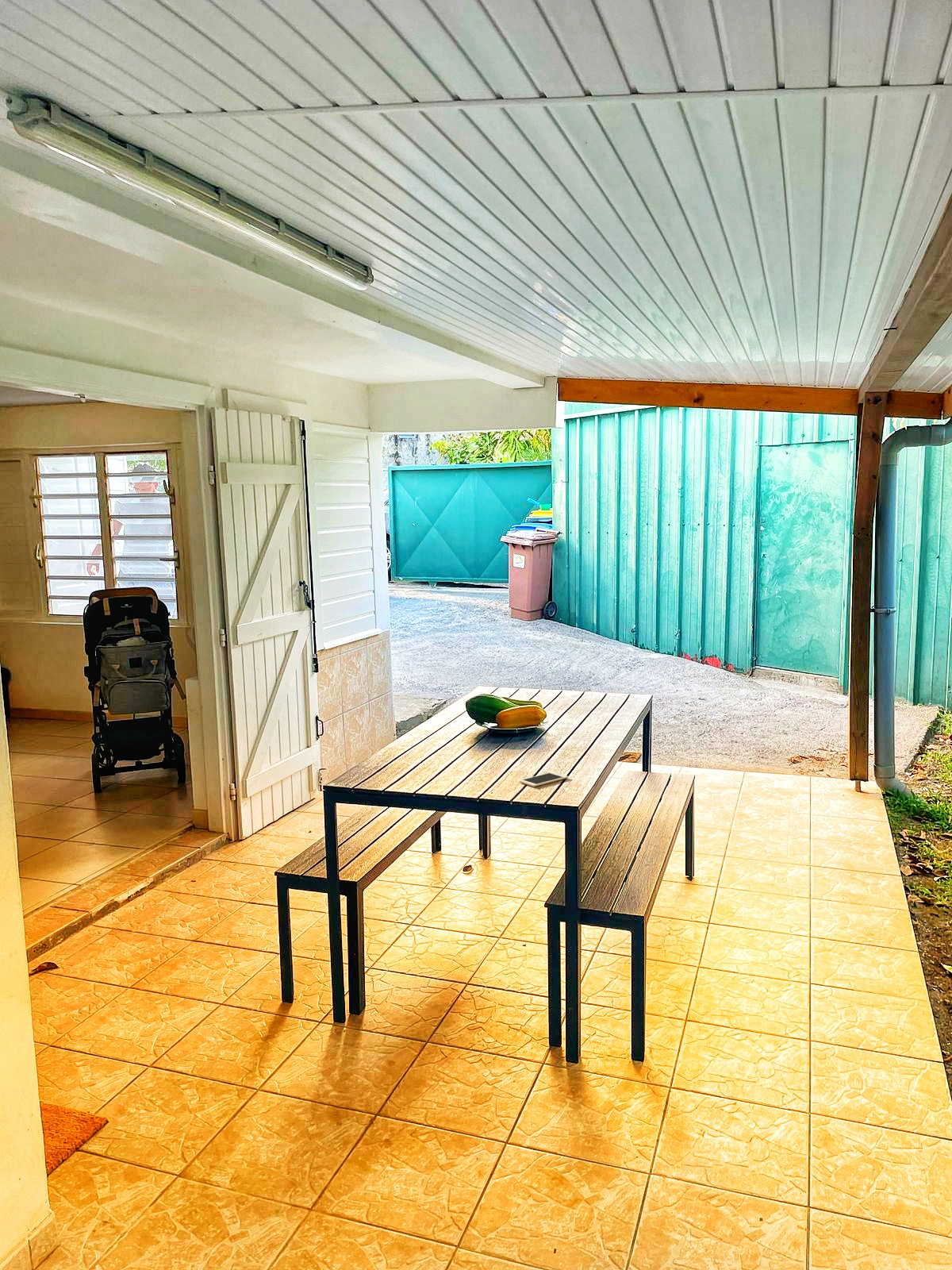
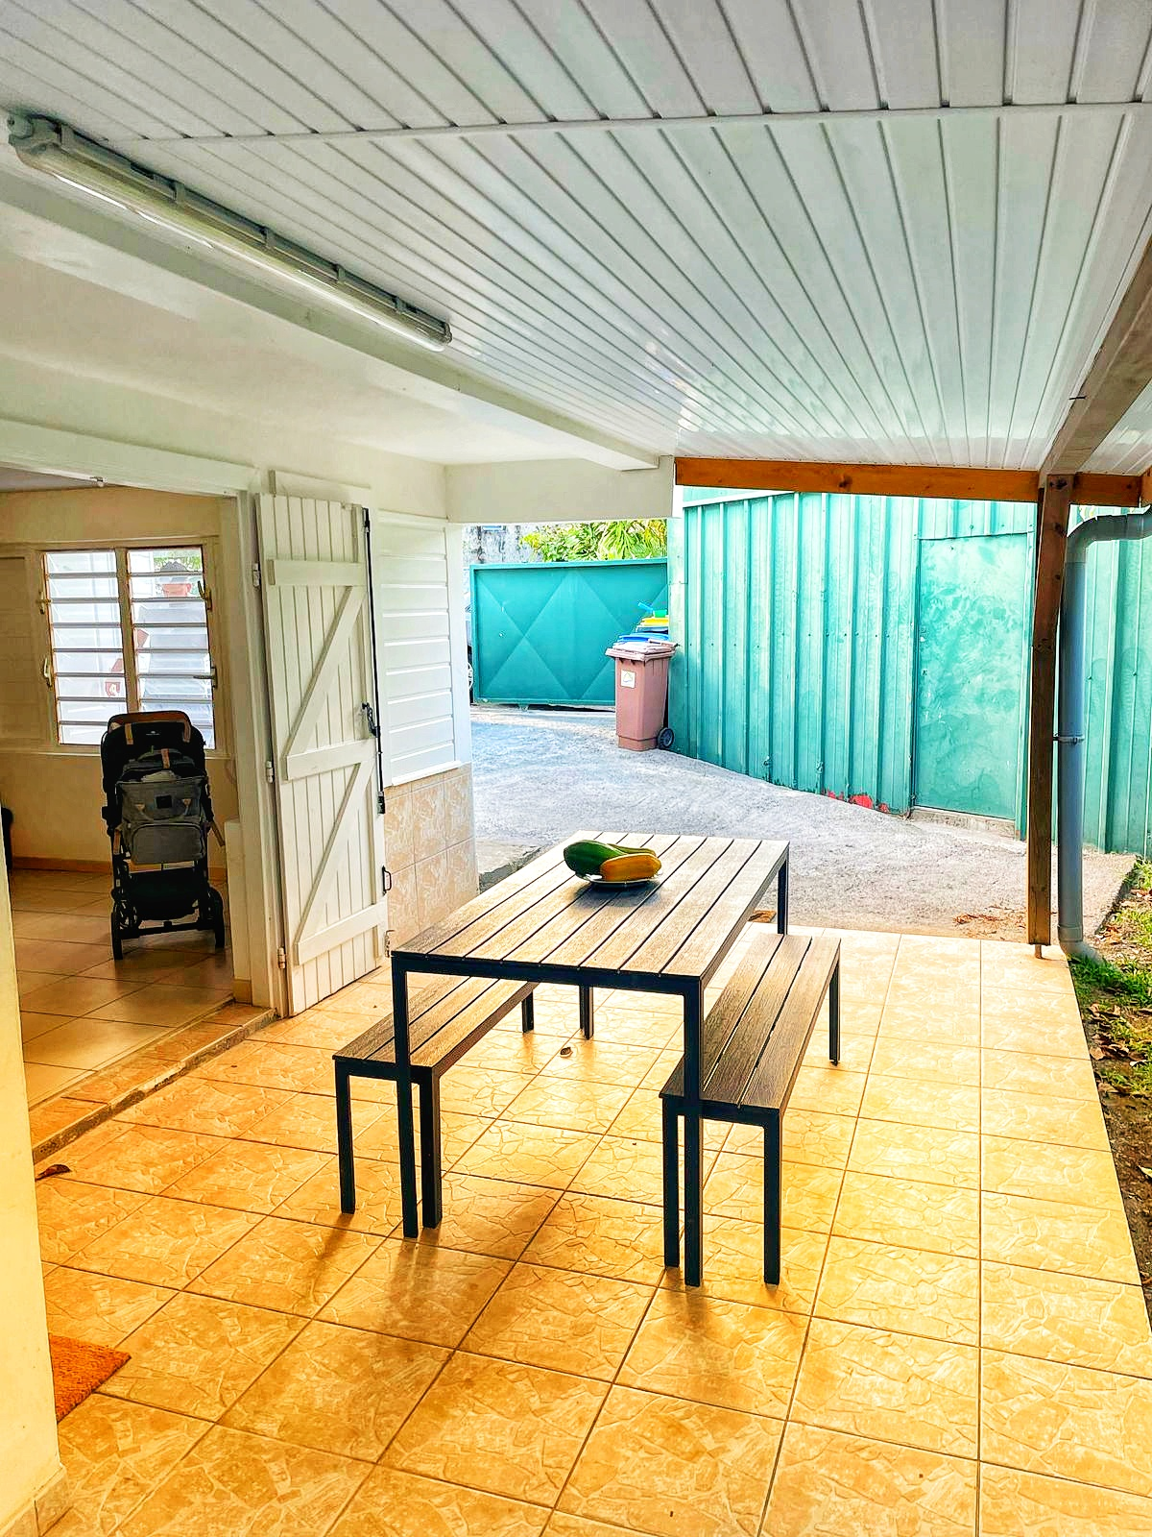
- cell phone [519,772,569,787]
